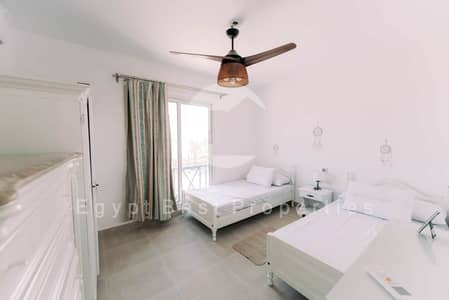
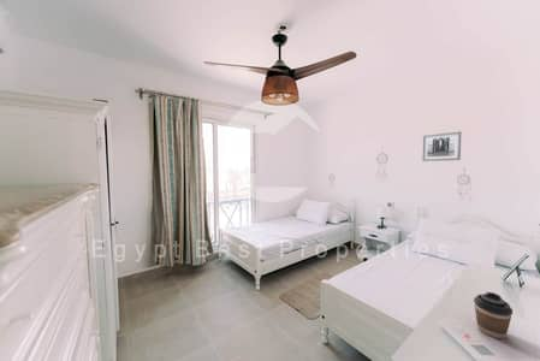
+ coffee cup [473,291,514,339]
+ wall art [421,130,462,162]
